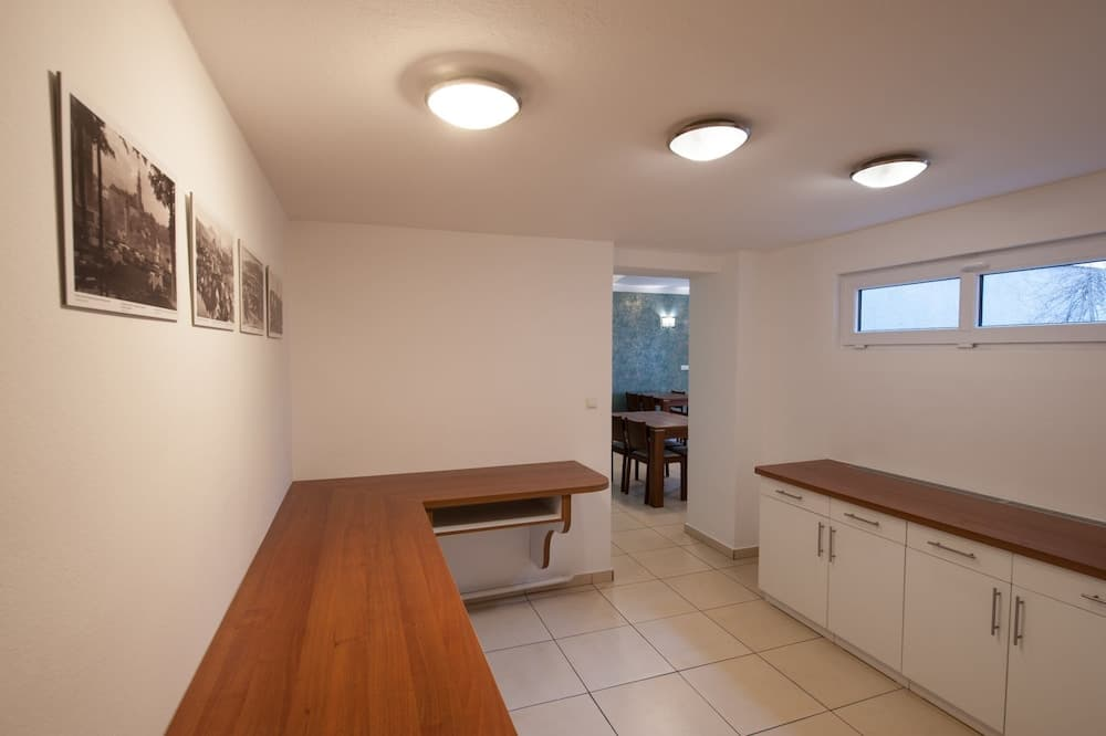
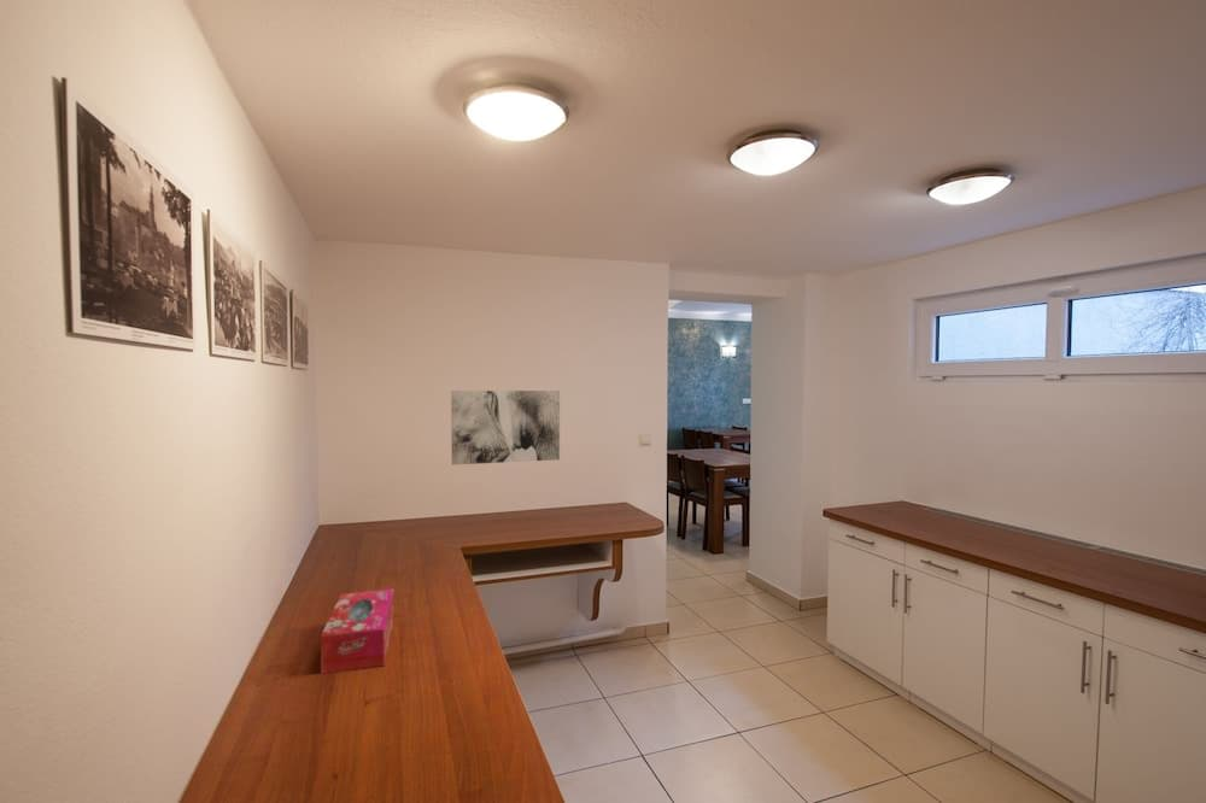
+ tissue box [320,588,396,675]
+ wall art [450,389,561,465]
